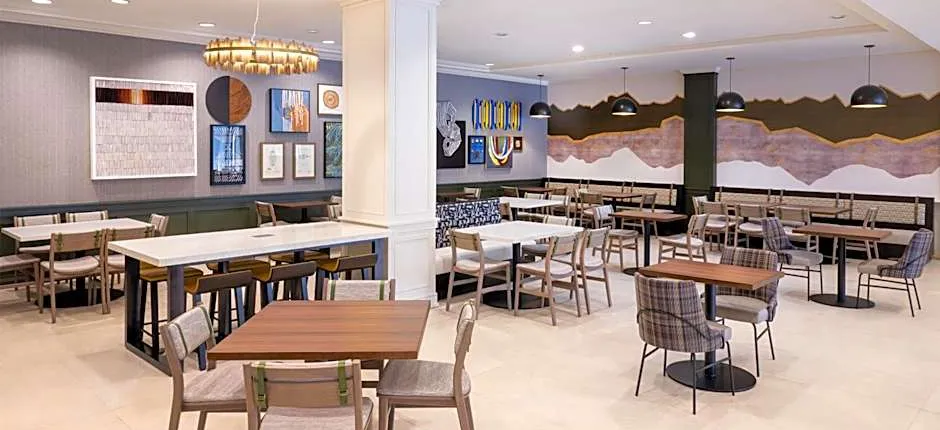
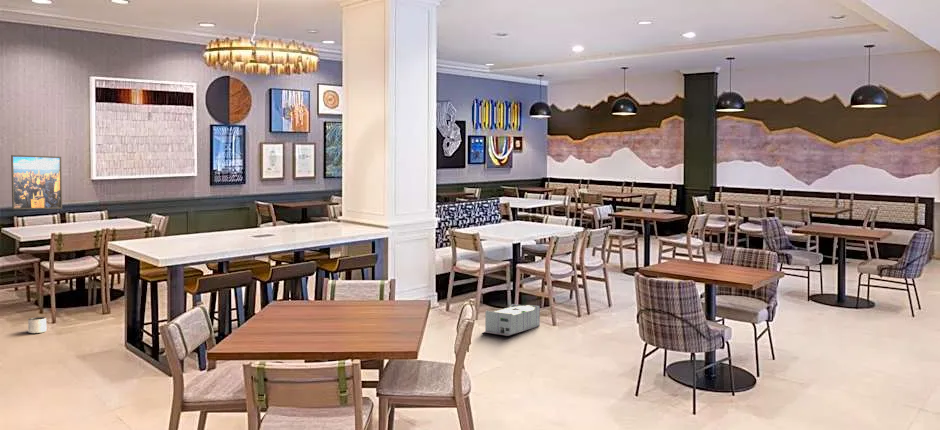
+ planter [27,316,48,334]
+ storage bin [481,303,541,337]
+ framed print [10,154,63,210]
